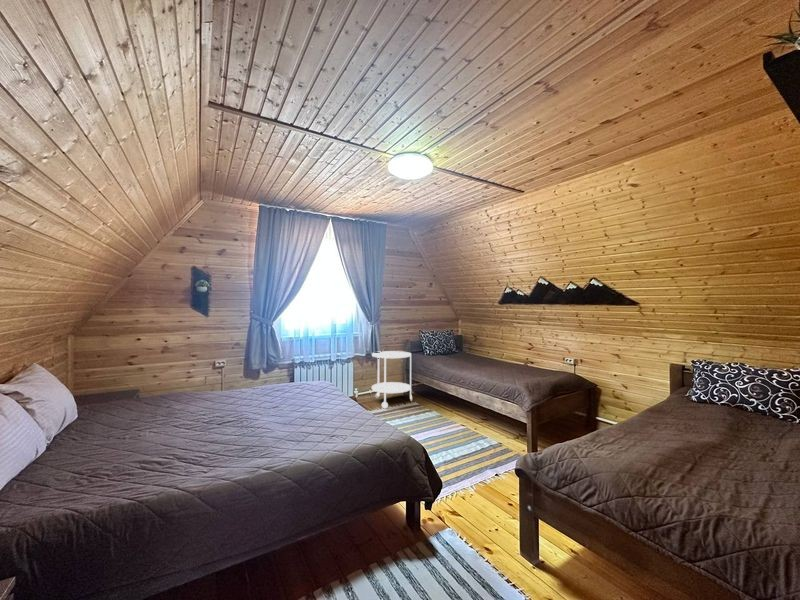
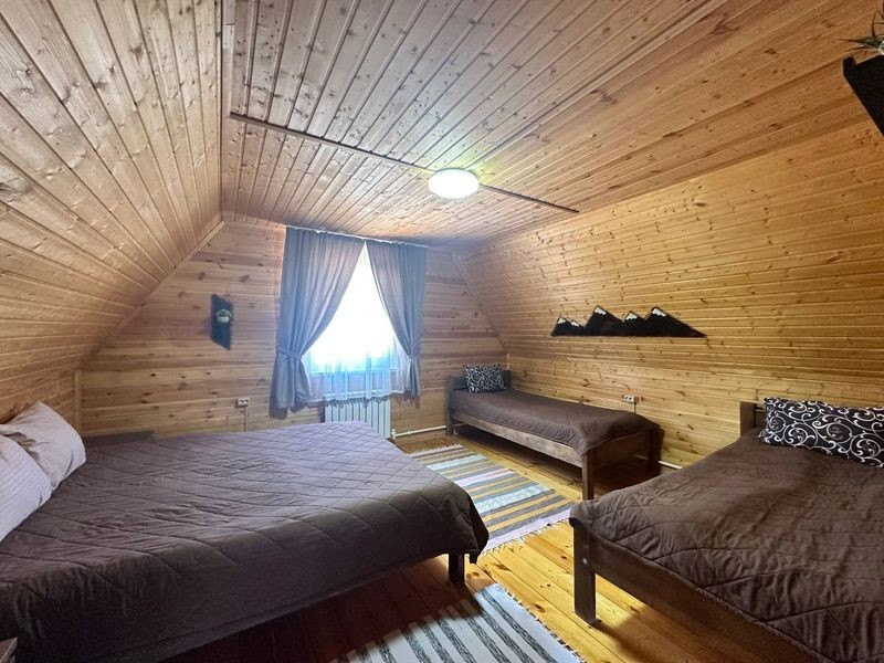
- side table [371,350,413,409]
